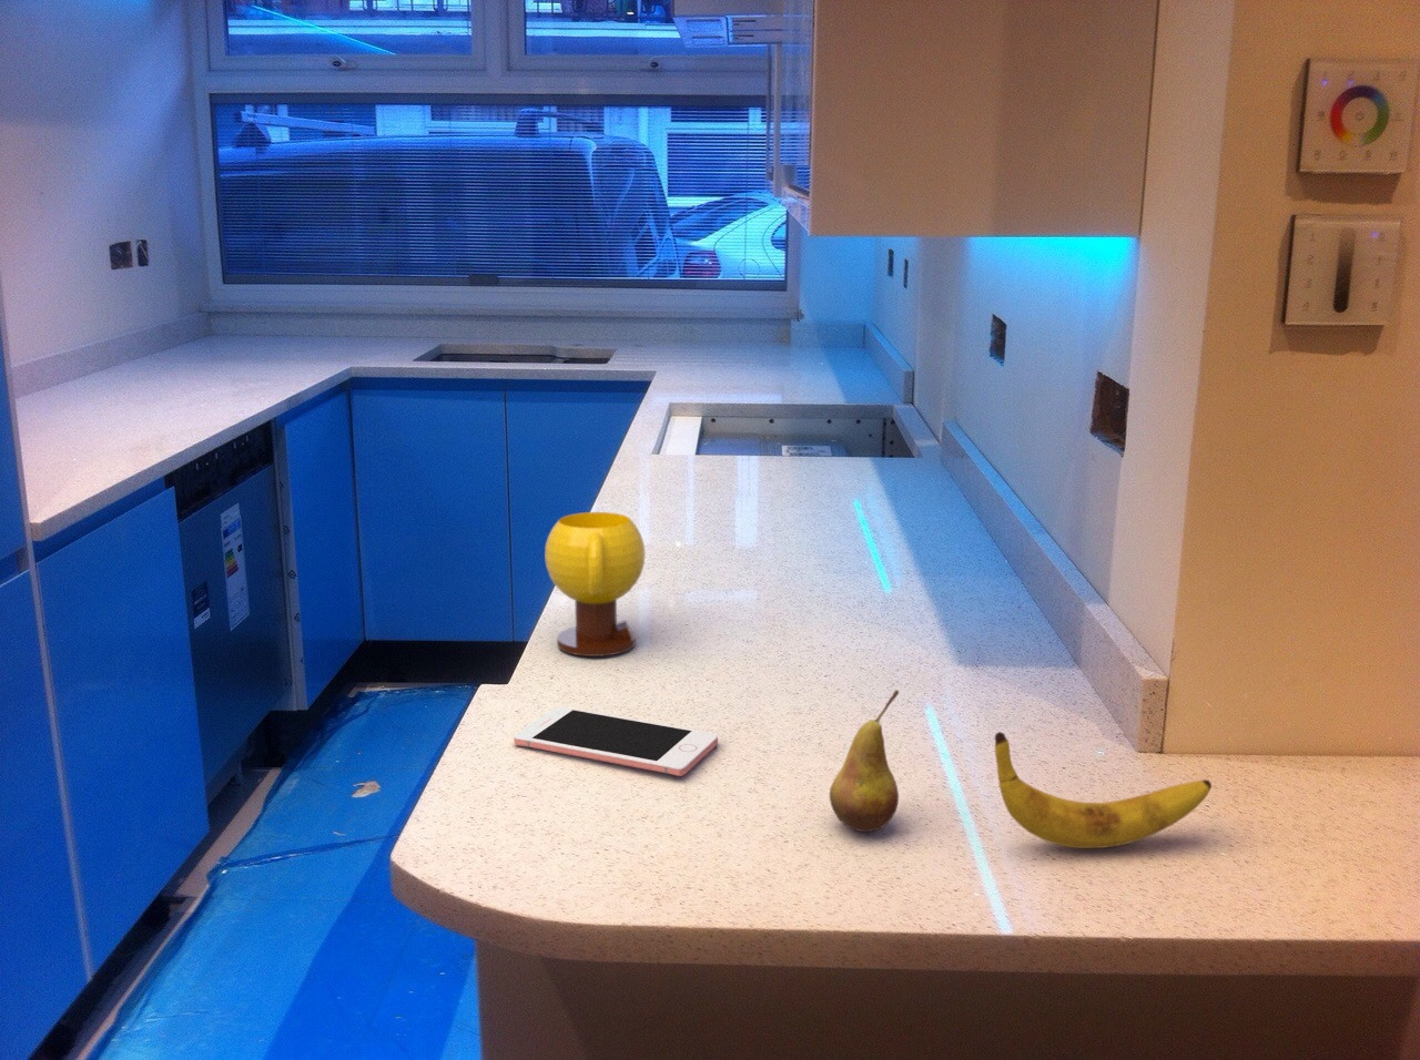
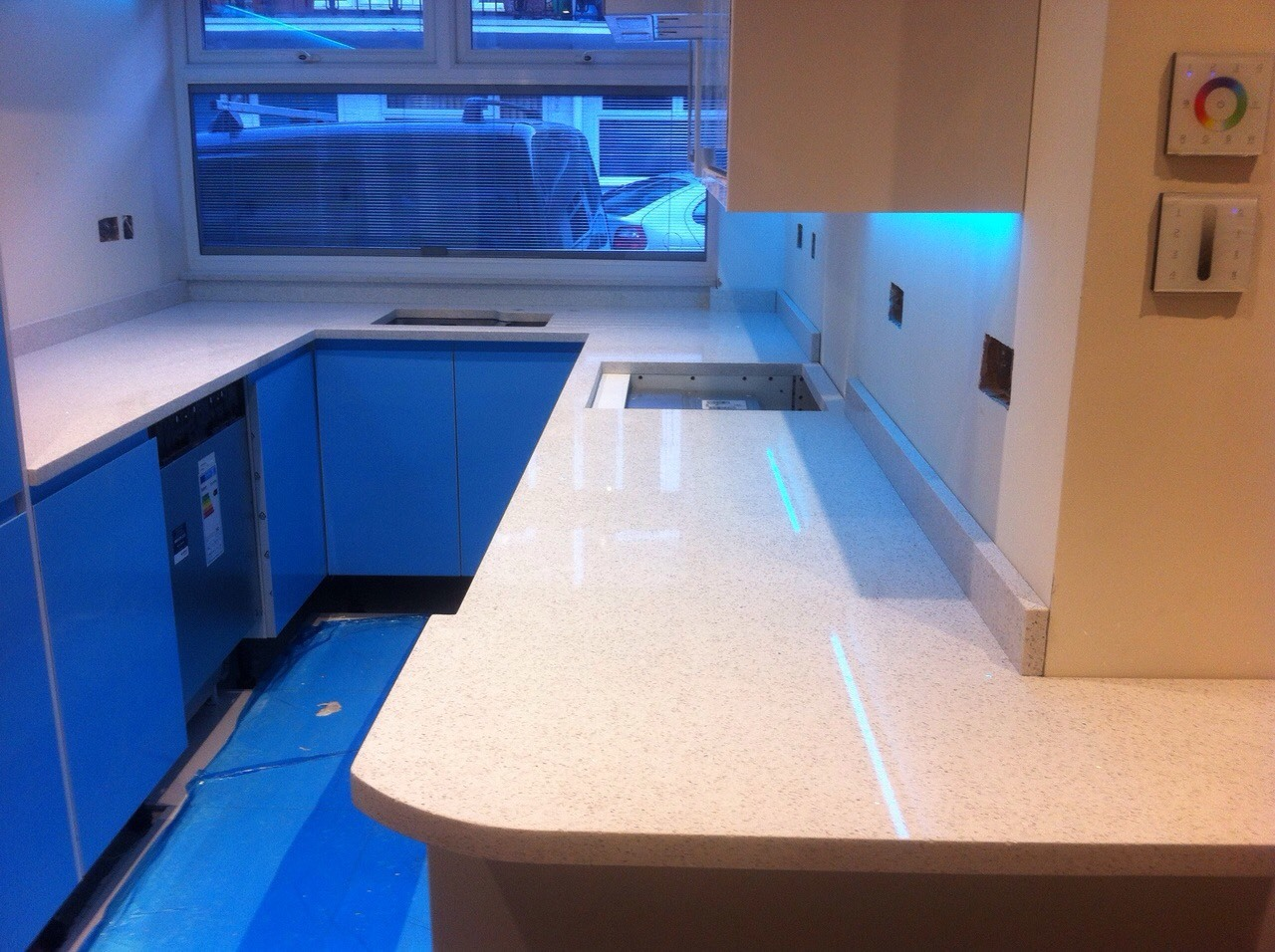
- cell phone [512,705,718,777]
- banana [995,730,1213,850]
- mug [543,511,647,658]
- fruit [829,688,900,833]
